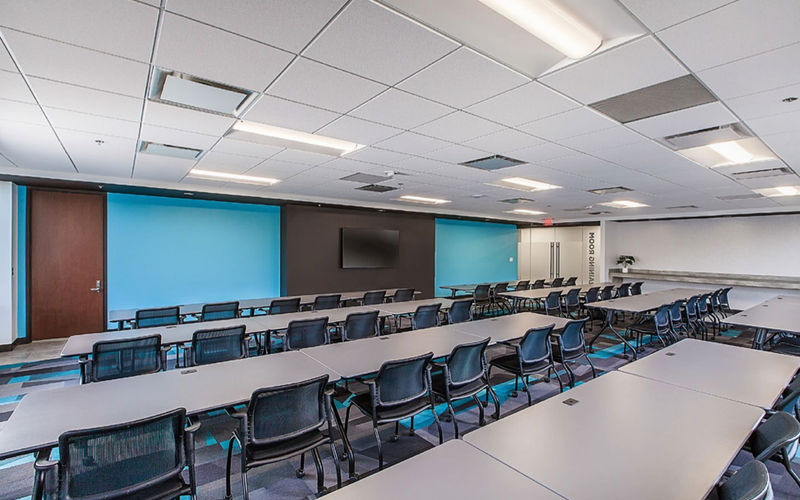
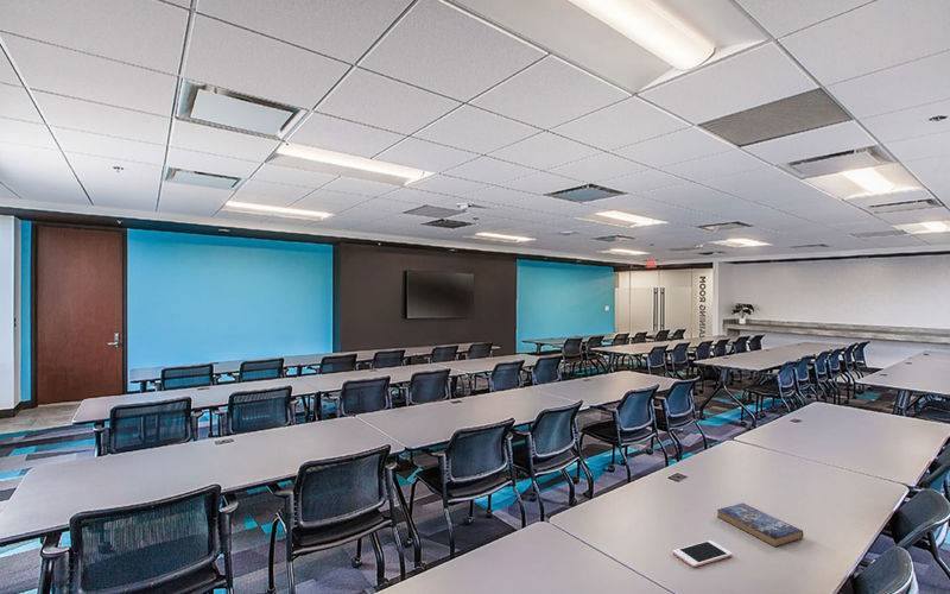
+ cell phone [672,539,734,569]
+ book [716,503,805,548]
